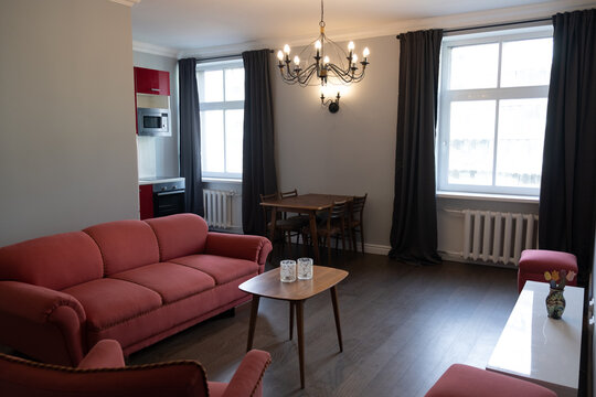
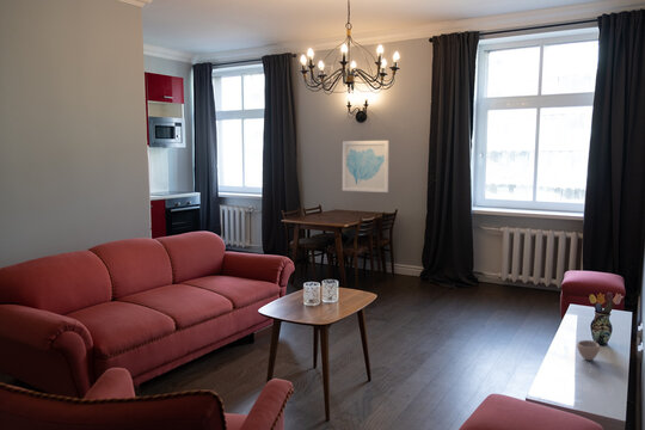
+ wall art [342,140,391,194]
+ cup [576,339,601,361]
